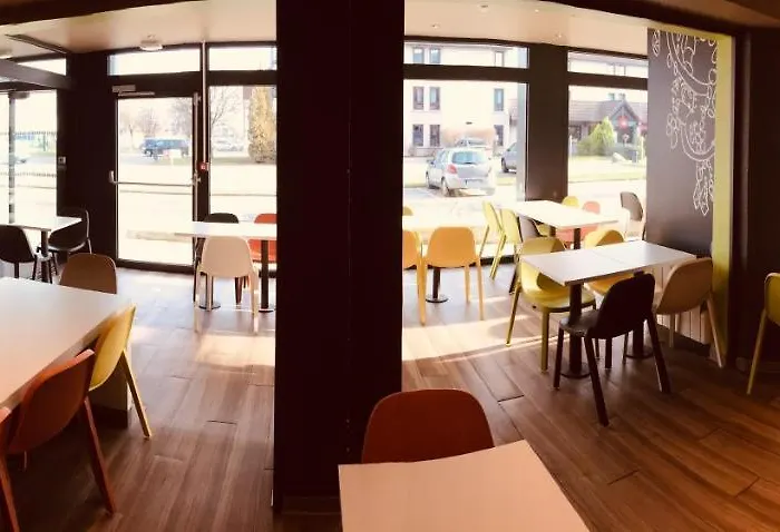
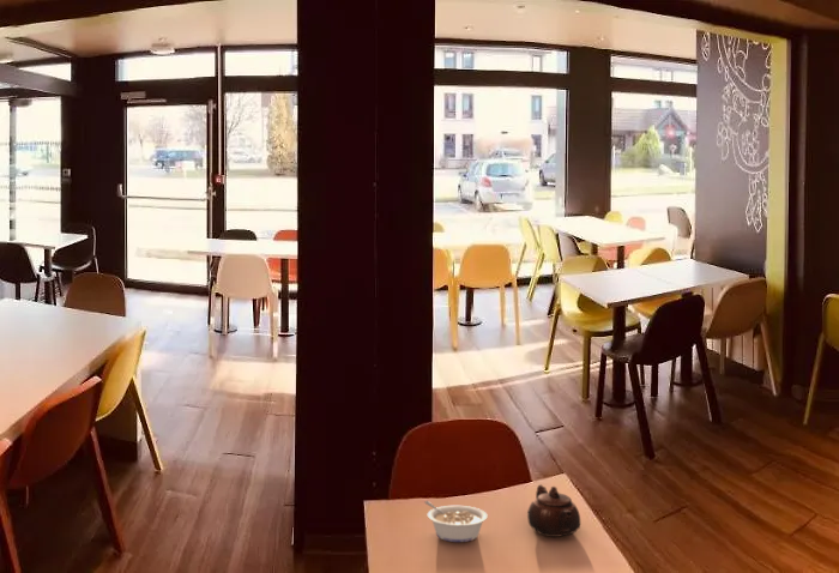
+ legume [423,500,489,543]
+ teapot [526,483,581,538]
